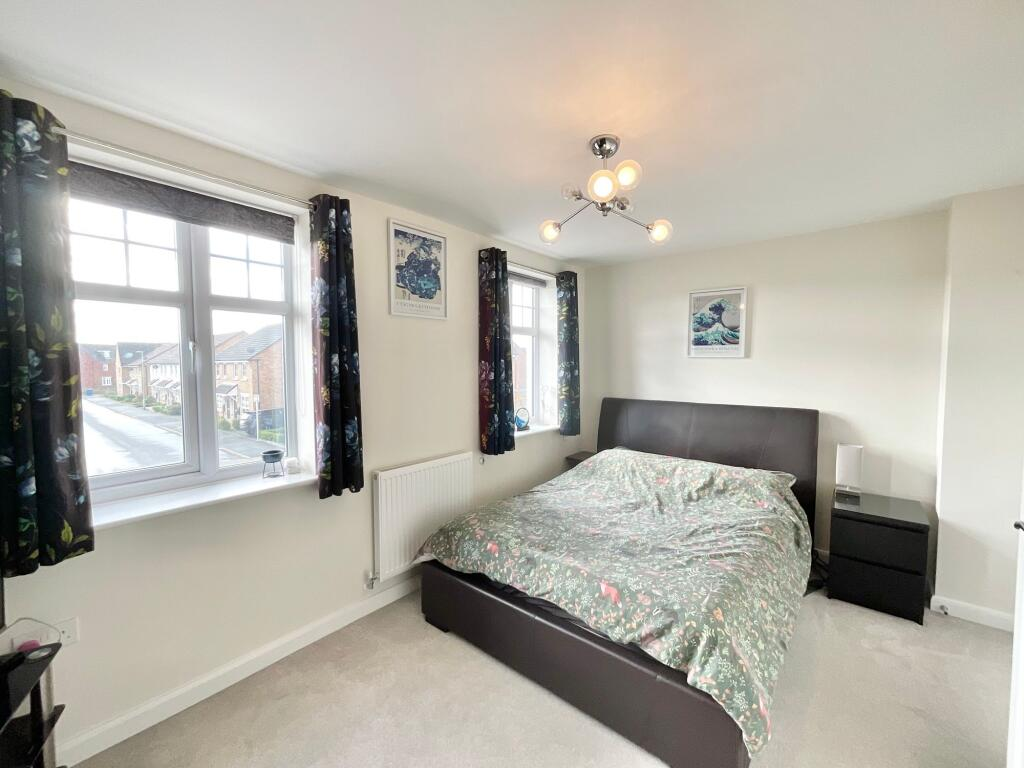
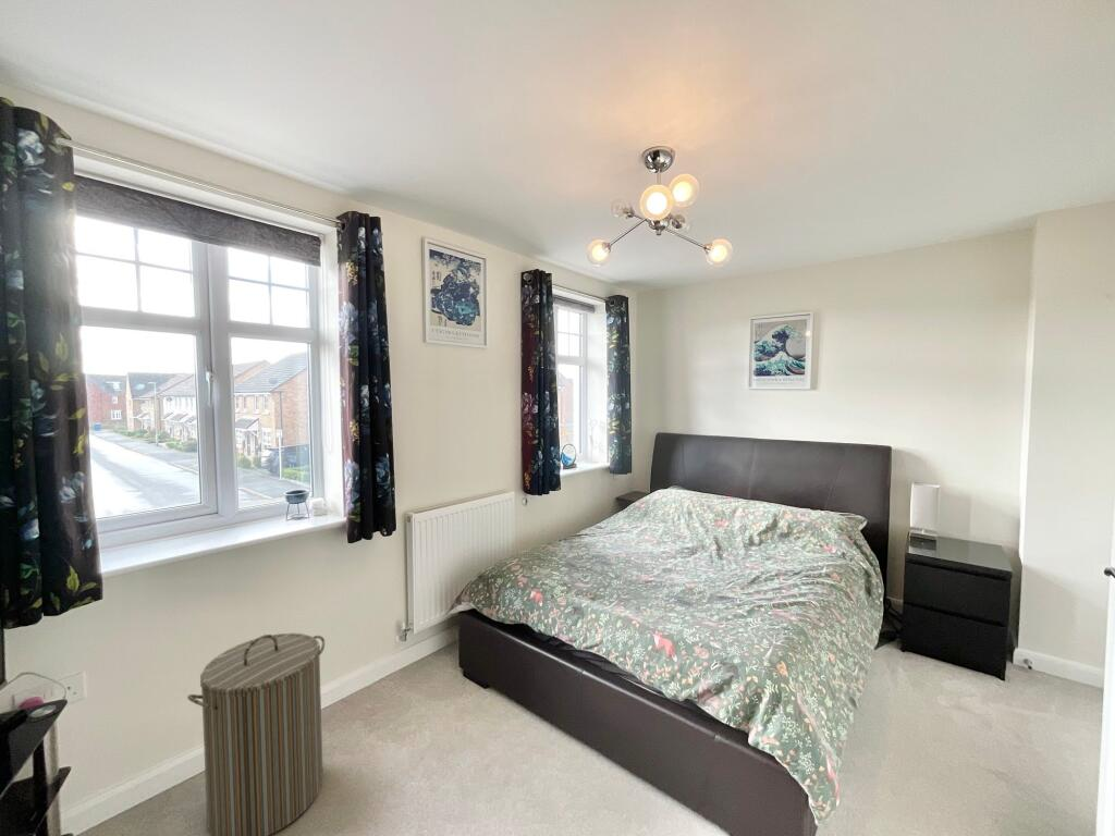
+ laundry hamper [186,632,326,836]
